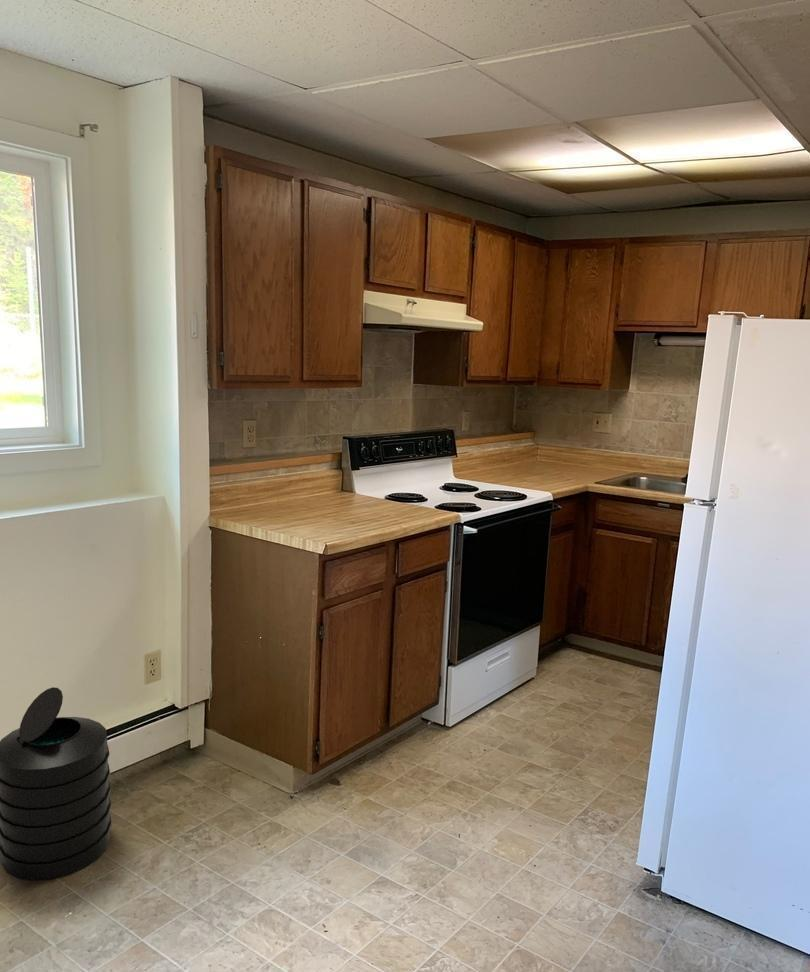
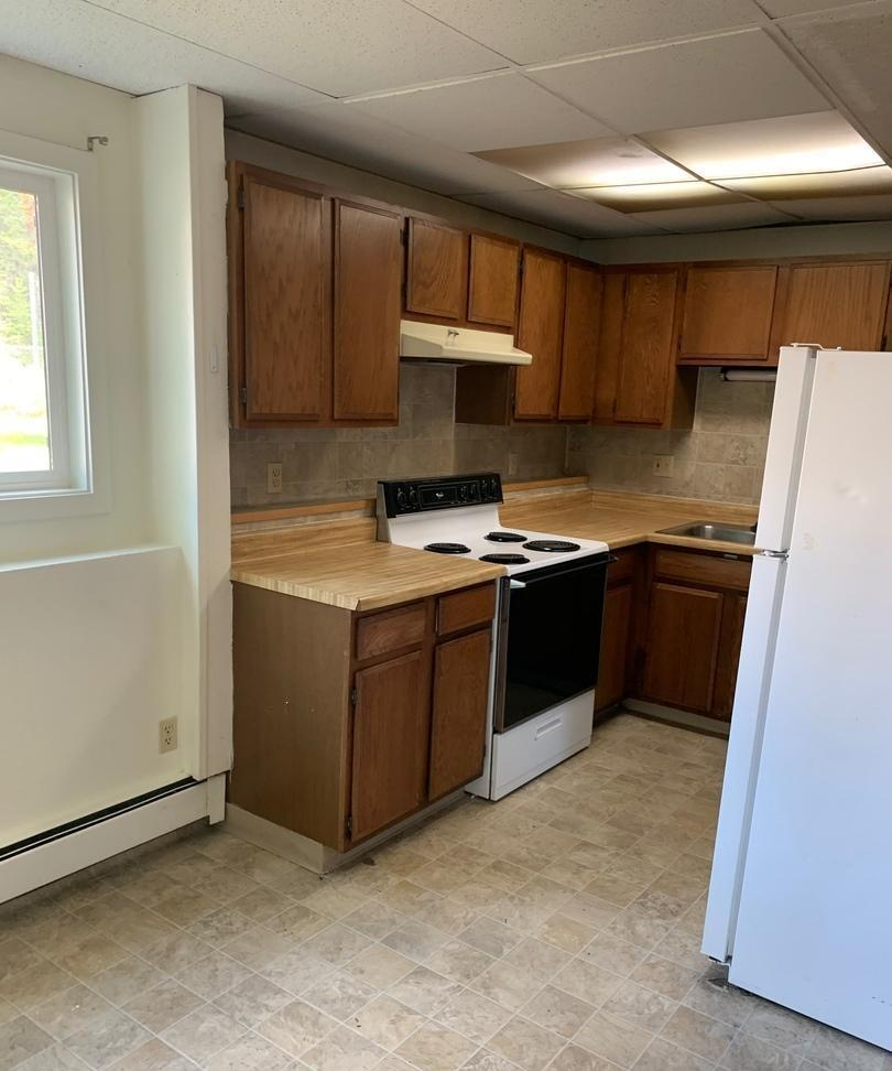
- trash can [0,686,113,882]
